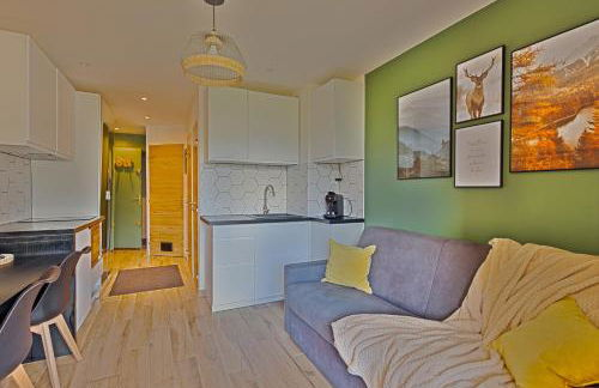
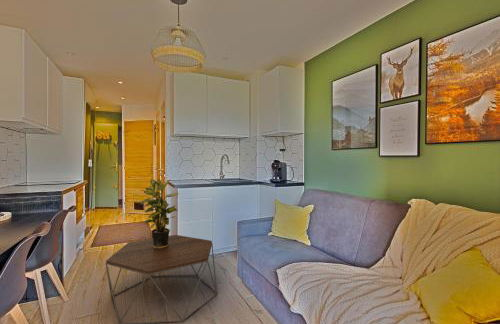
+ potted plant [139,178,180,249]
+ coffee table [105,234,218,324]
